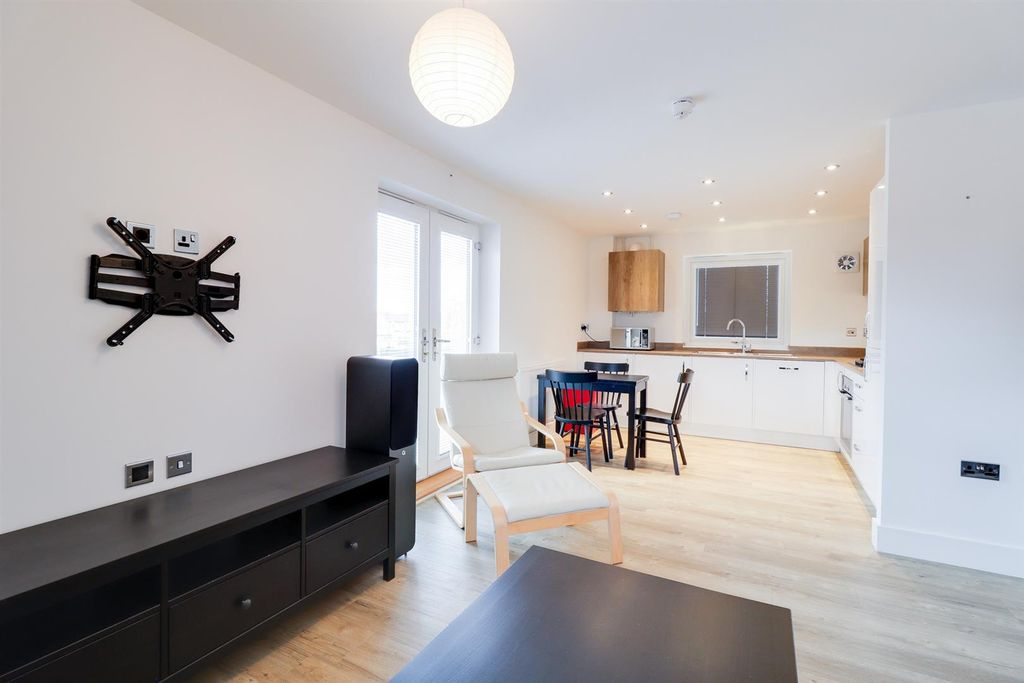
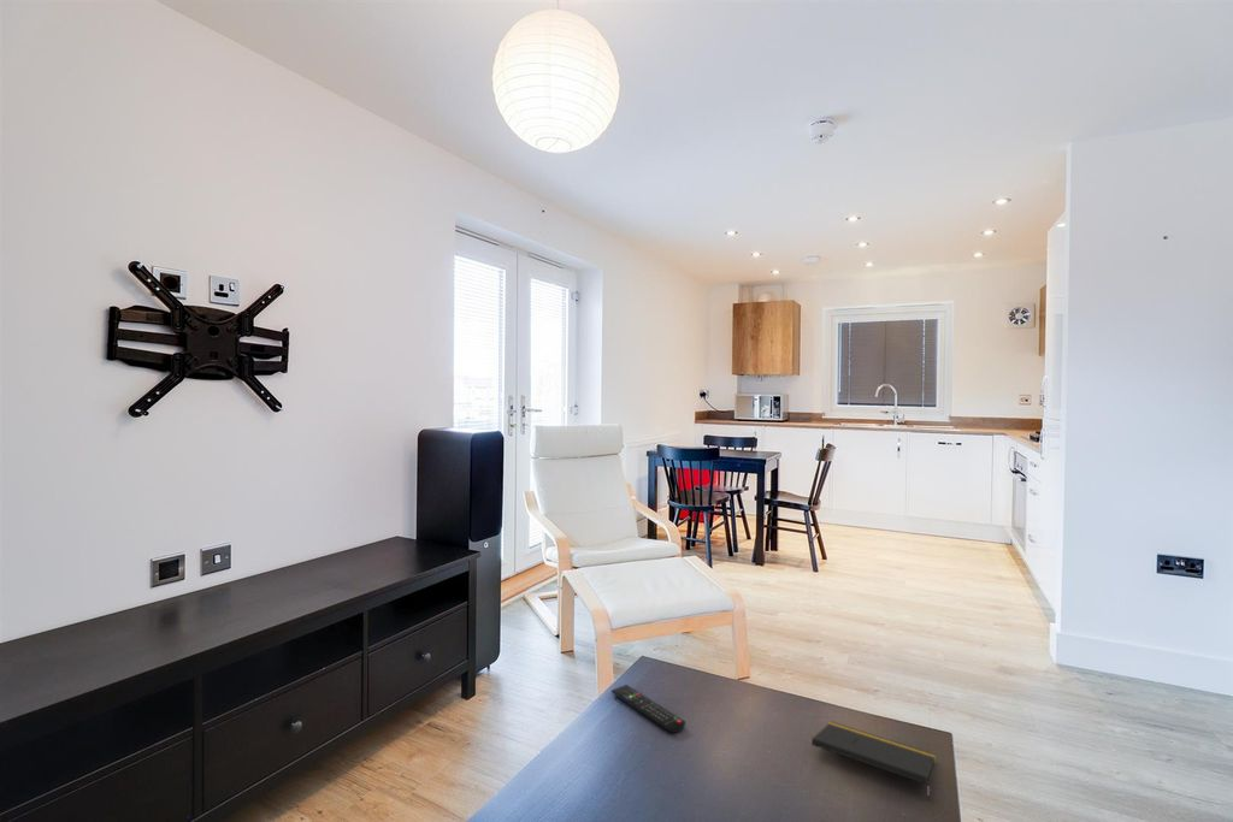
+ notepad [810,720,937,800]
+ remote control [610,684,686,734]
